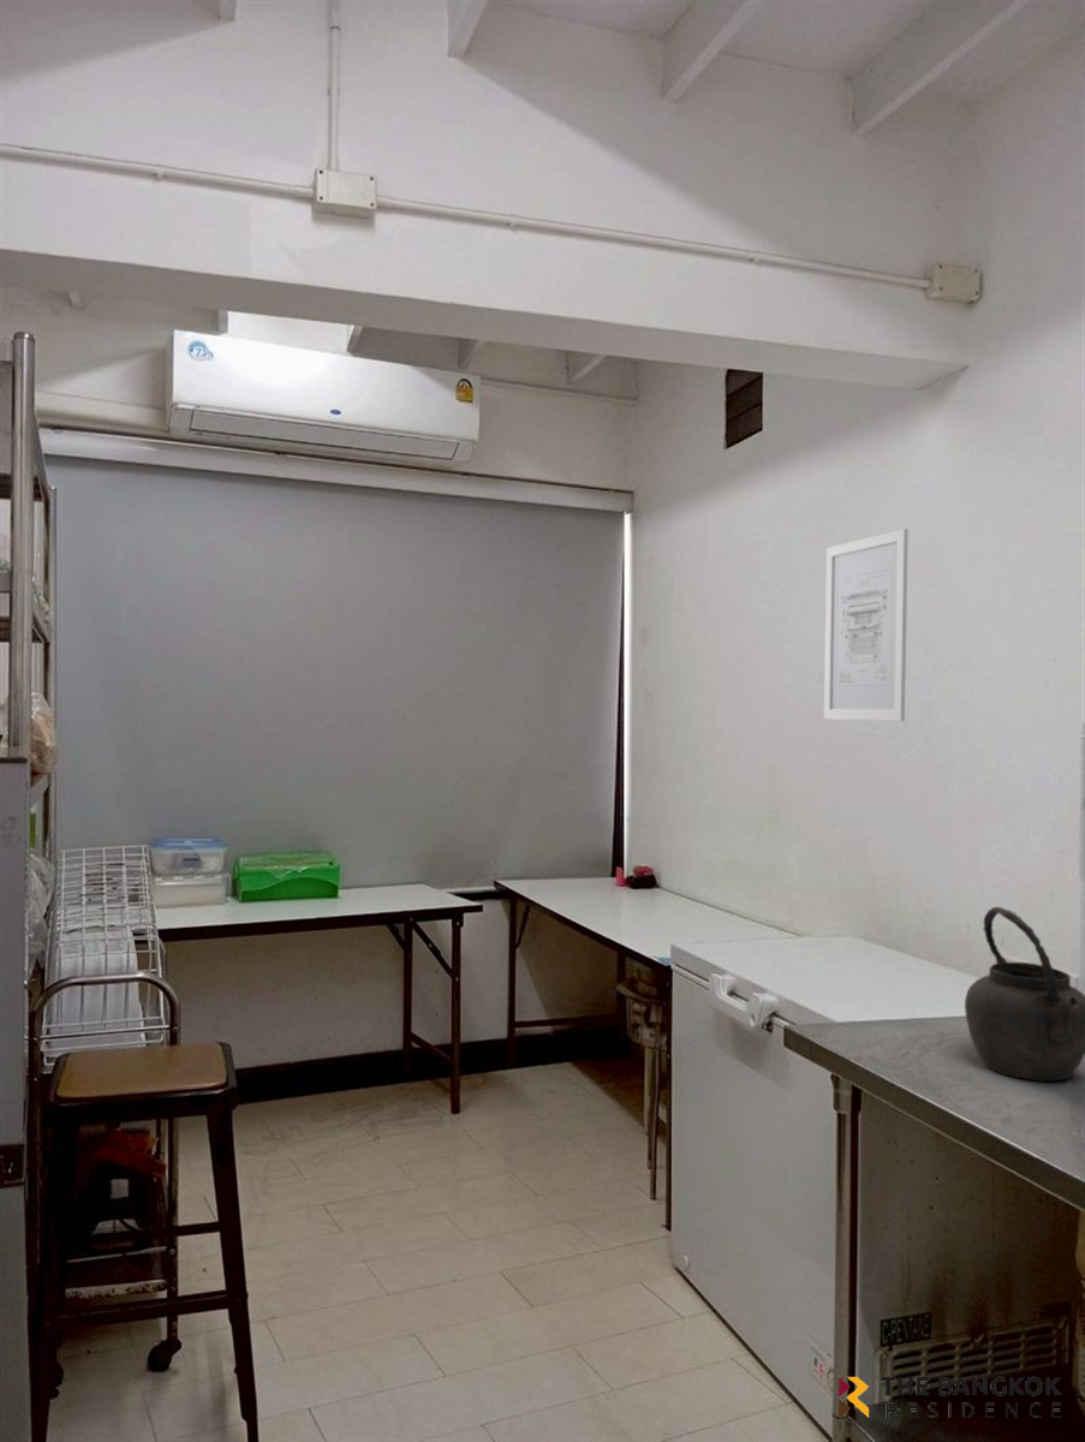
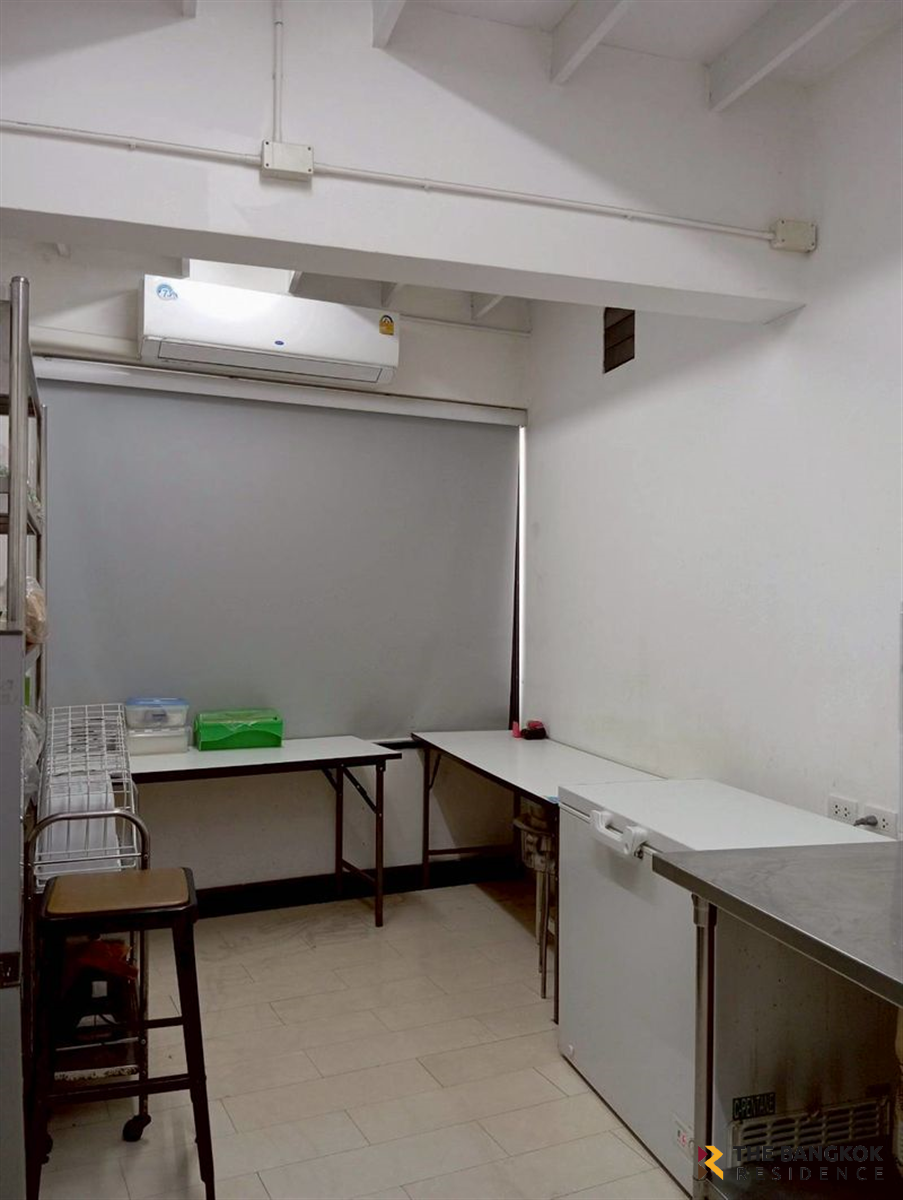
- wall art [823,528,910,722]
- kettle [964,906,1085,1083]
